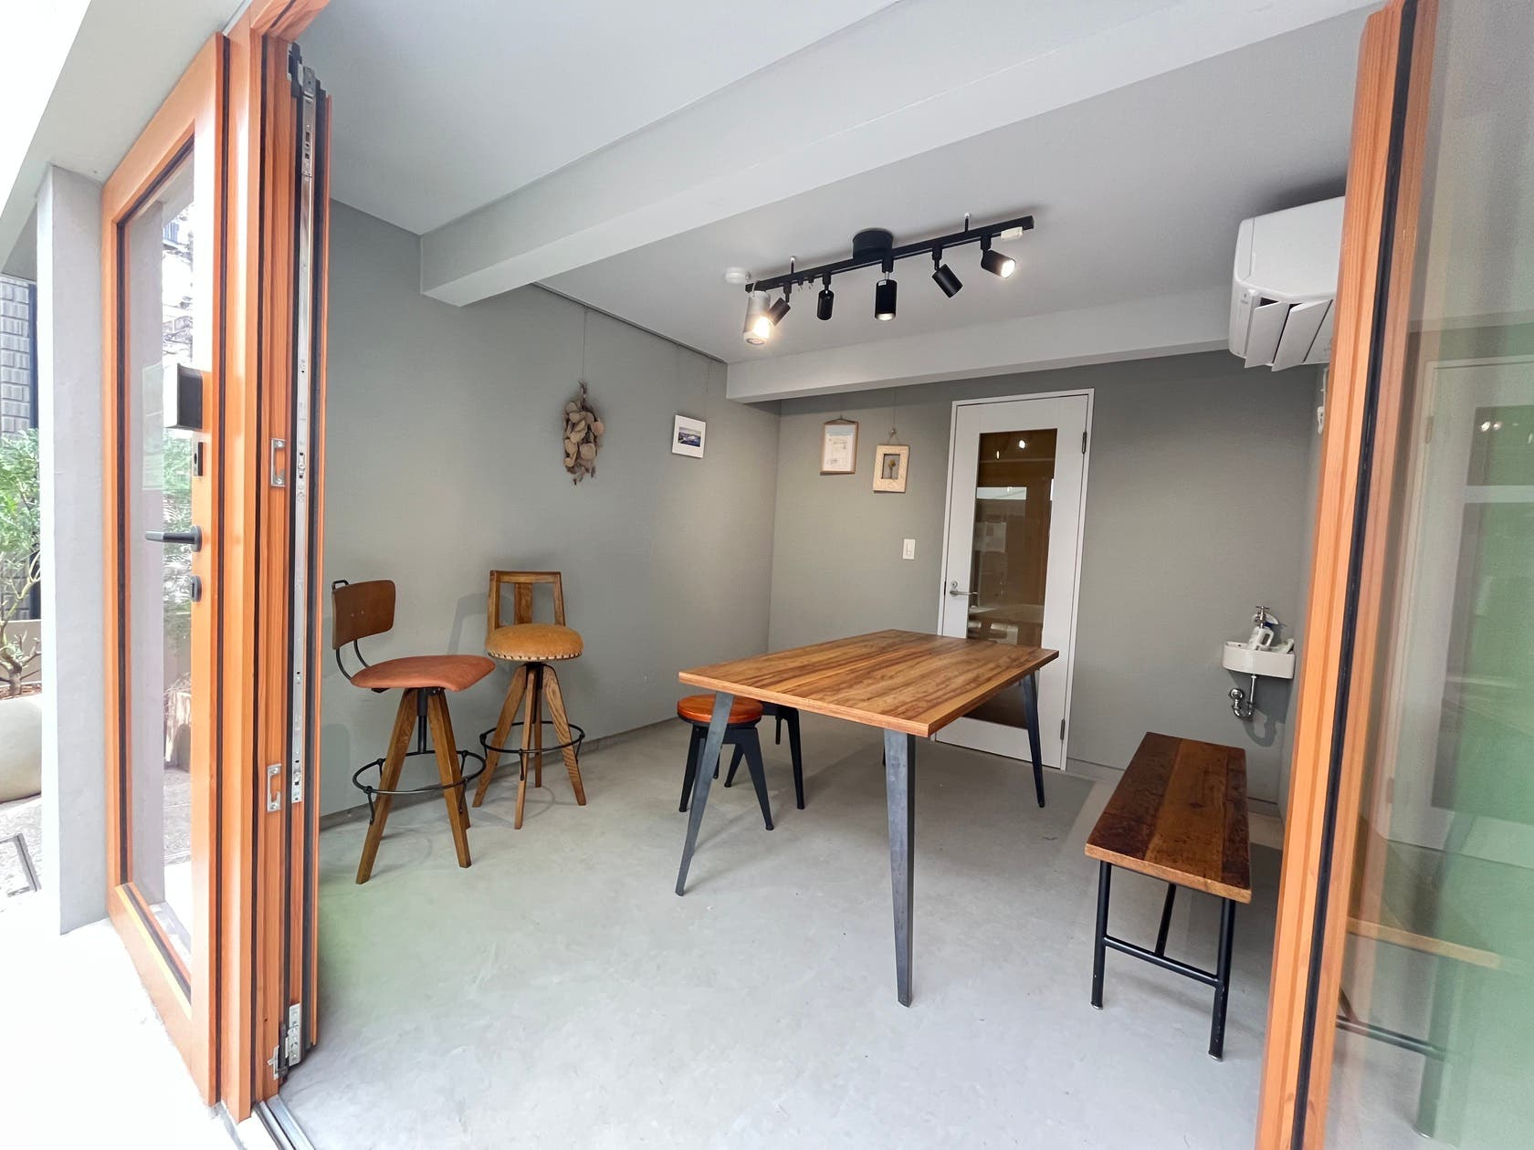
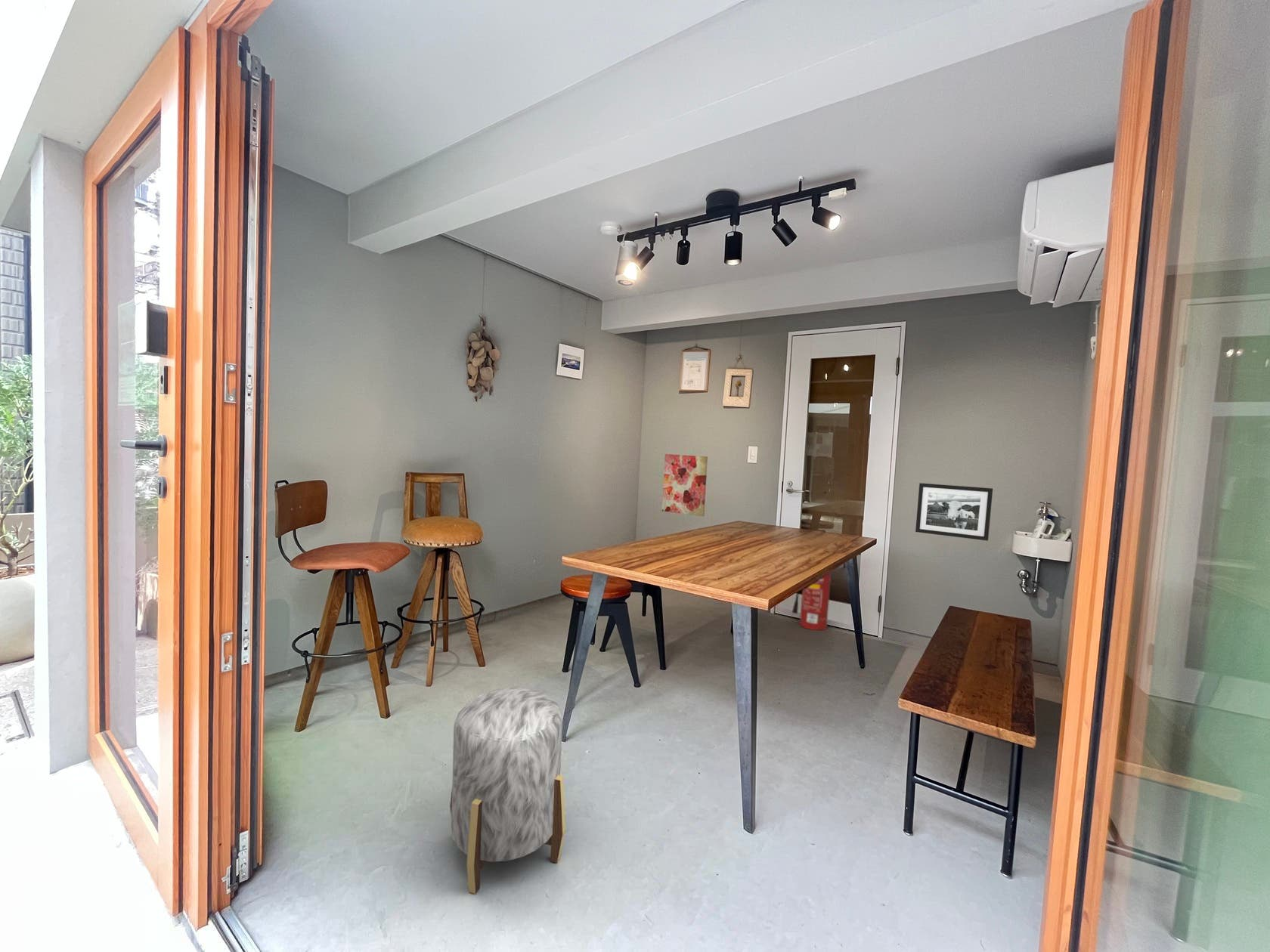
+ stool [449,687,566,895]
+ picture frame [915,482,993,542]
+ fire extinguisher [791,572,832,631]
+ wall art [661,453,708,517]
